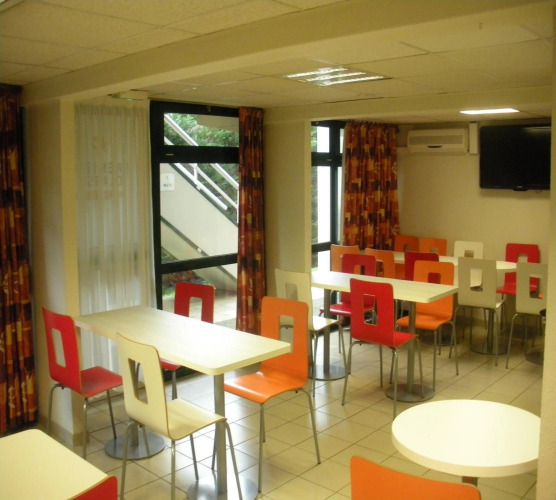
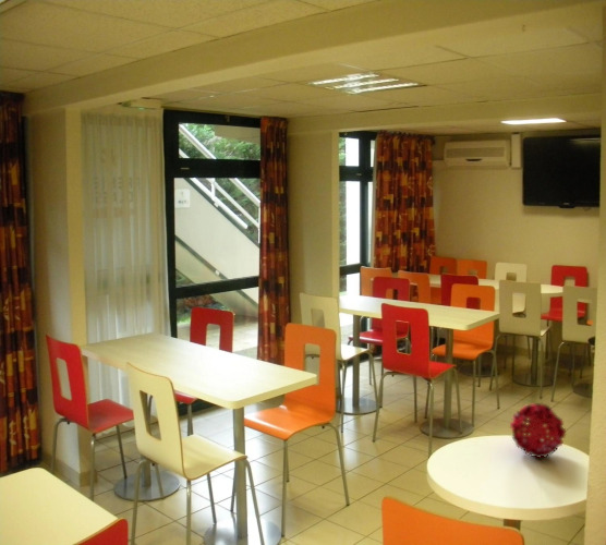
+ decorative ball [509,402,567,459]
